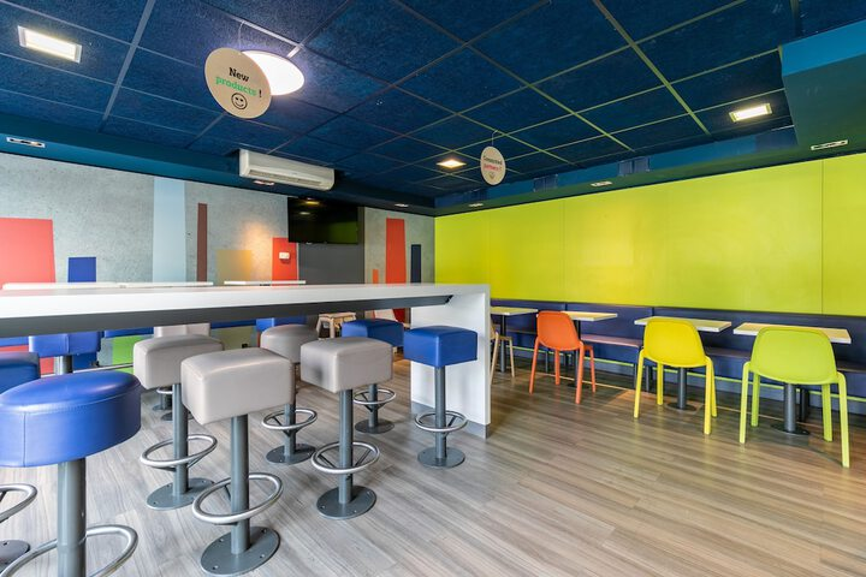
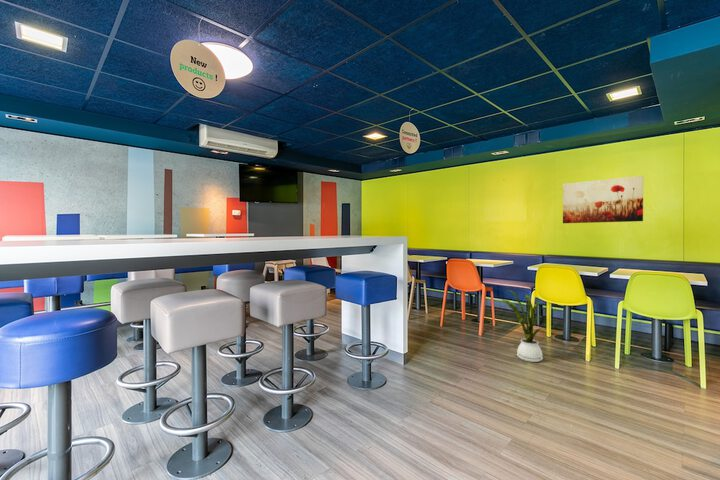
+ wall art [562,175,644,224]
+ house plant [500,289,546,363]
